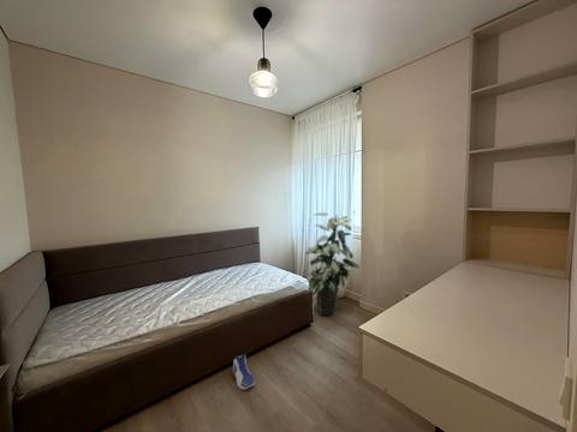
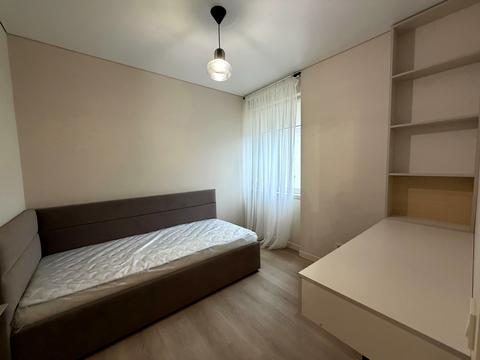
- sneaker [231,353,256,391]
- indoor plant [304,211,361,317]
